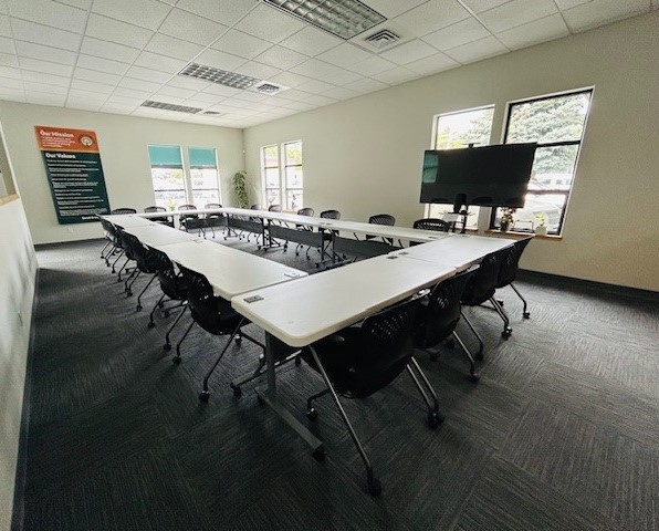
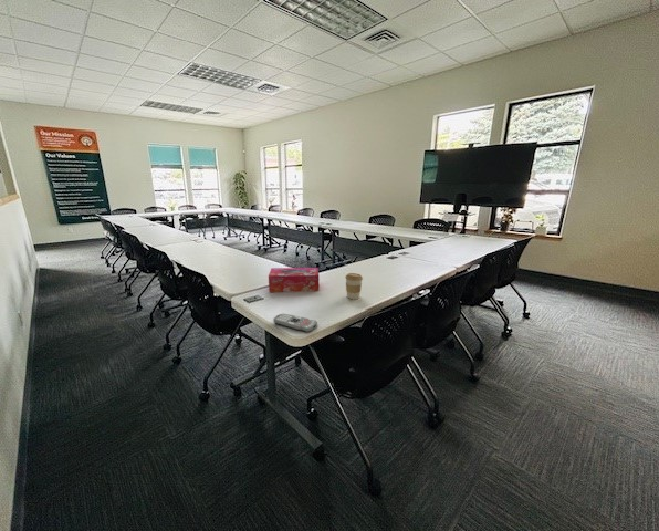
+ remote control [272,313,318,333]
+ tissue box [268,267,320,293]
+ coffee cup [344,272,364,300]
